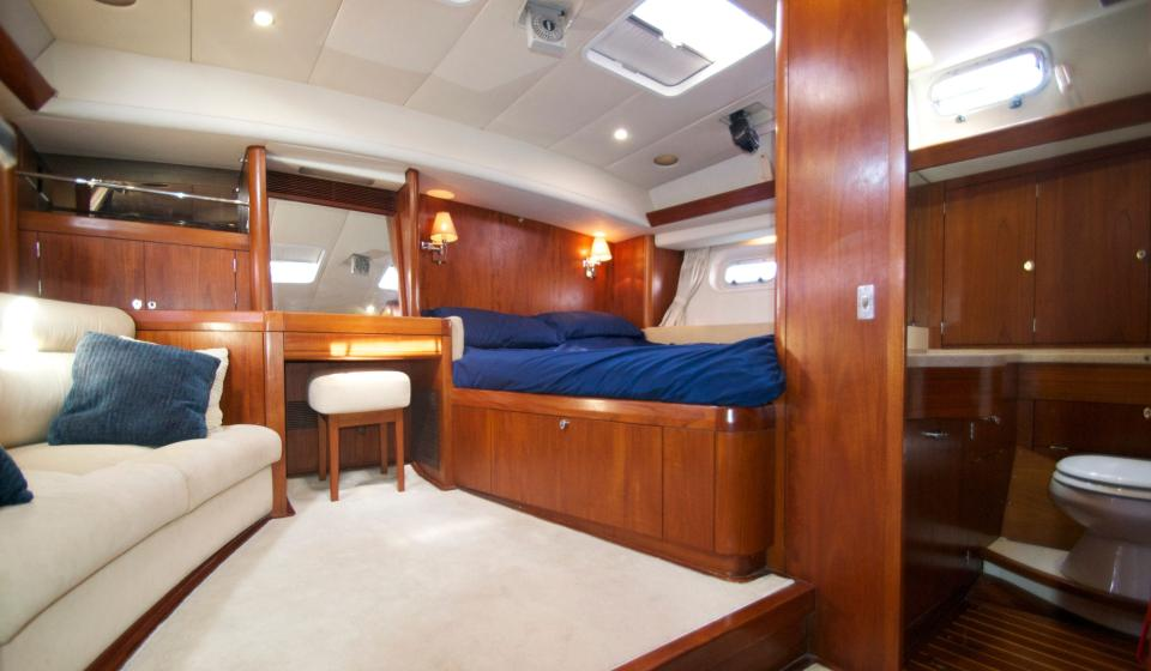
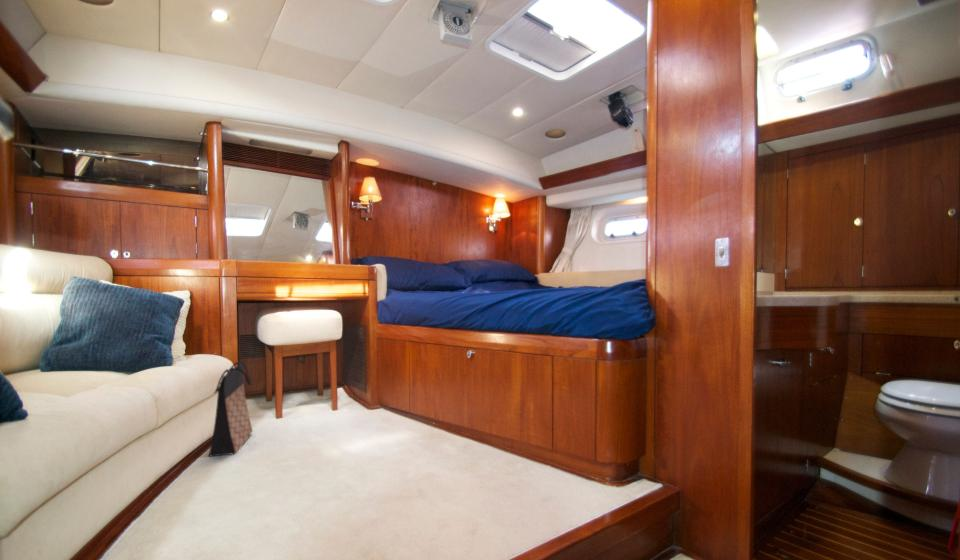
+ bag [207,359,254,458]
